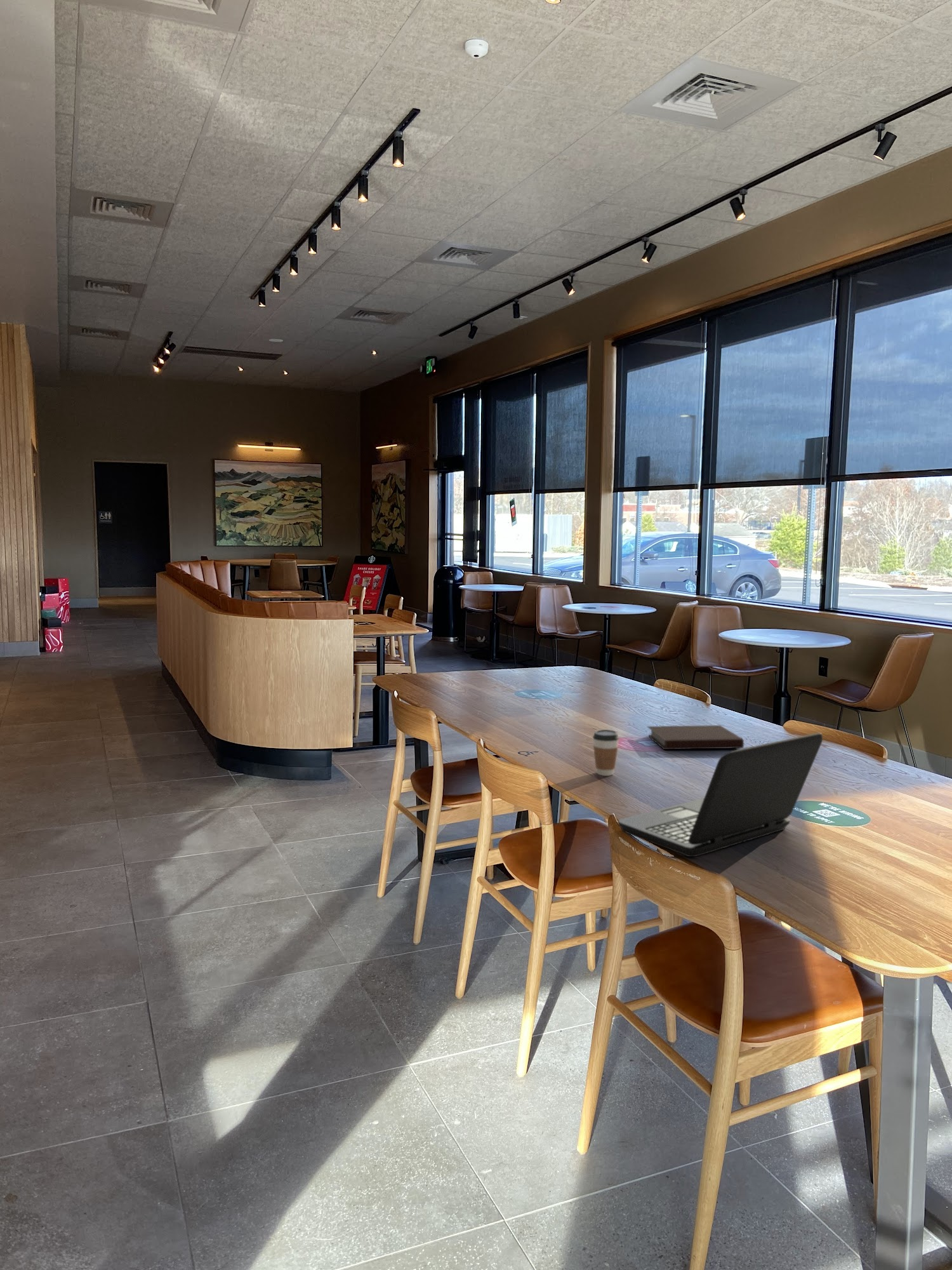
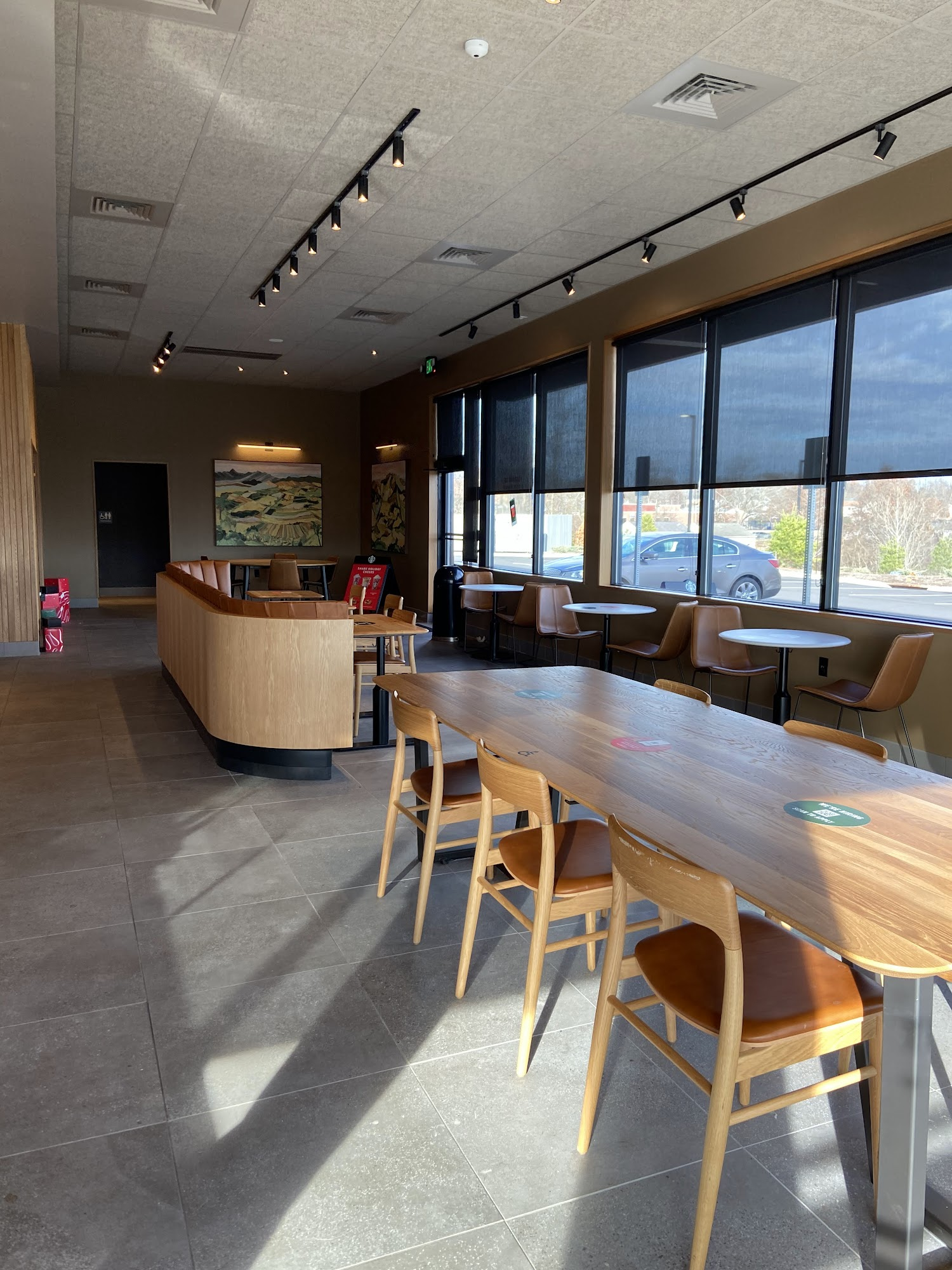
- laptop [618,732,823,857]
- notebook [646,725,744,750]
- coffee cup [592,729,620,777]
